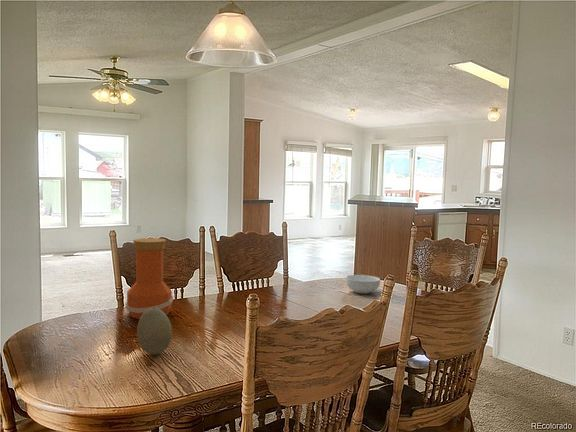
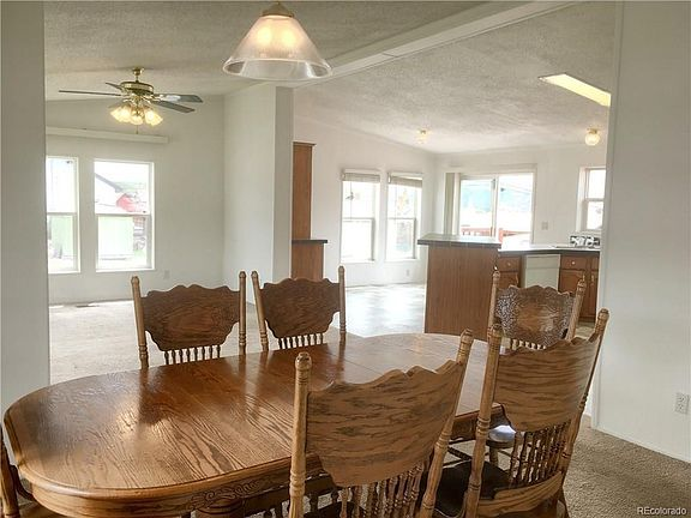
- vase [124,237,174,320]
- cereal bowl [345,274,381,294]
- decorative egg [136,308,173,356]
